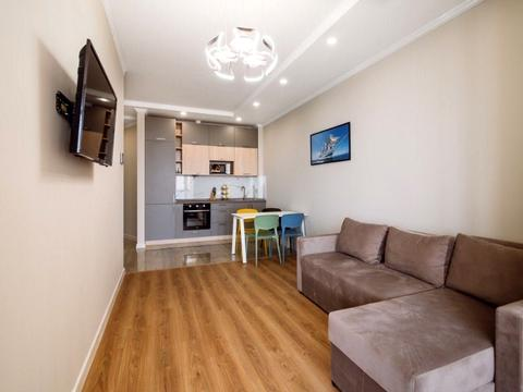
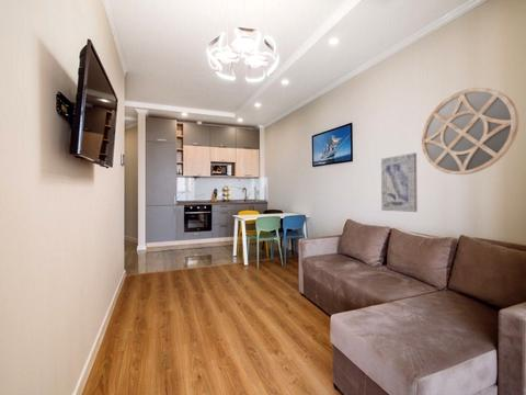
+ wall art [380,151,419,213]
+ home mirror [421,87,519,176]
